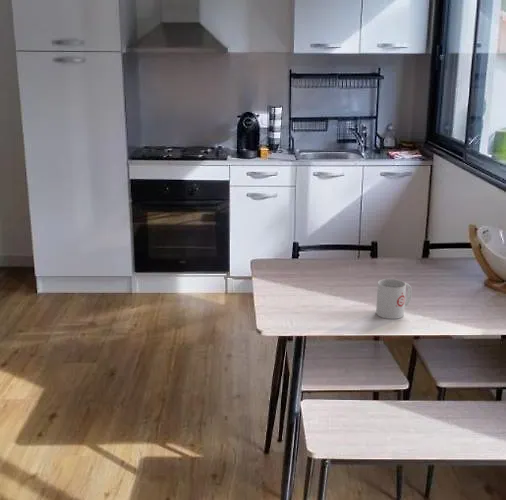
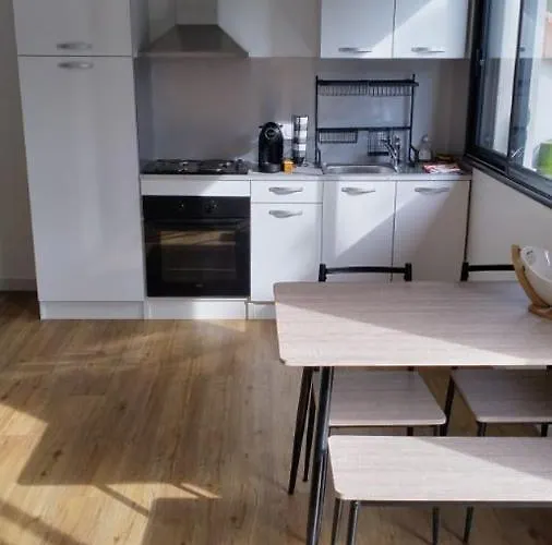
- mug [375,278,413,320]
